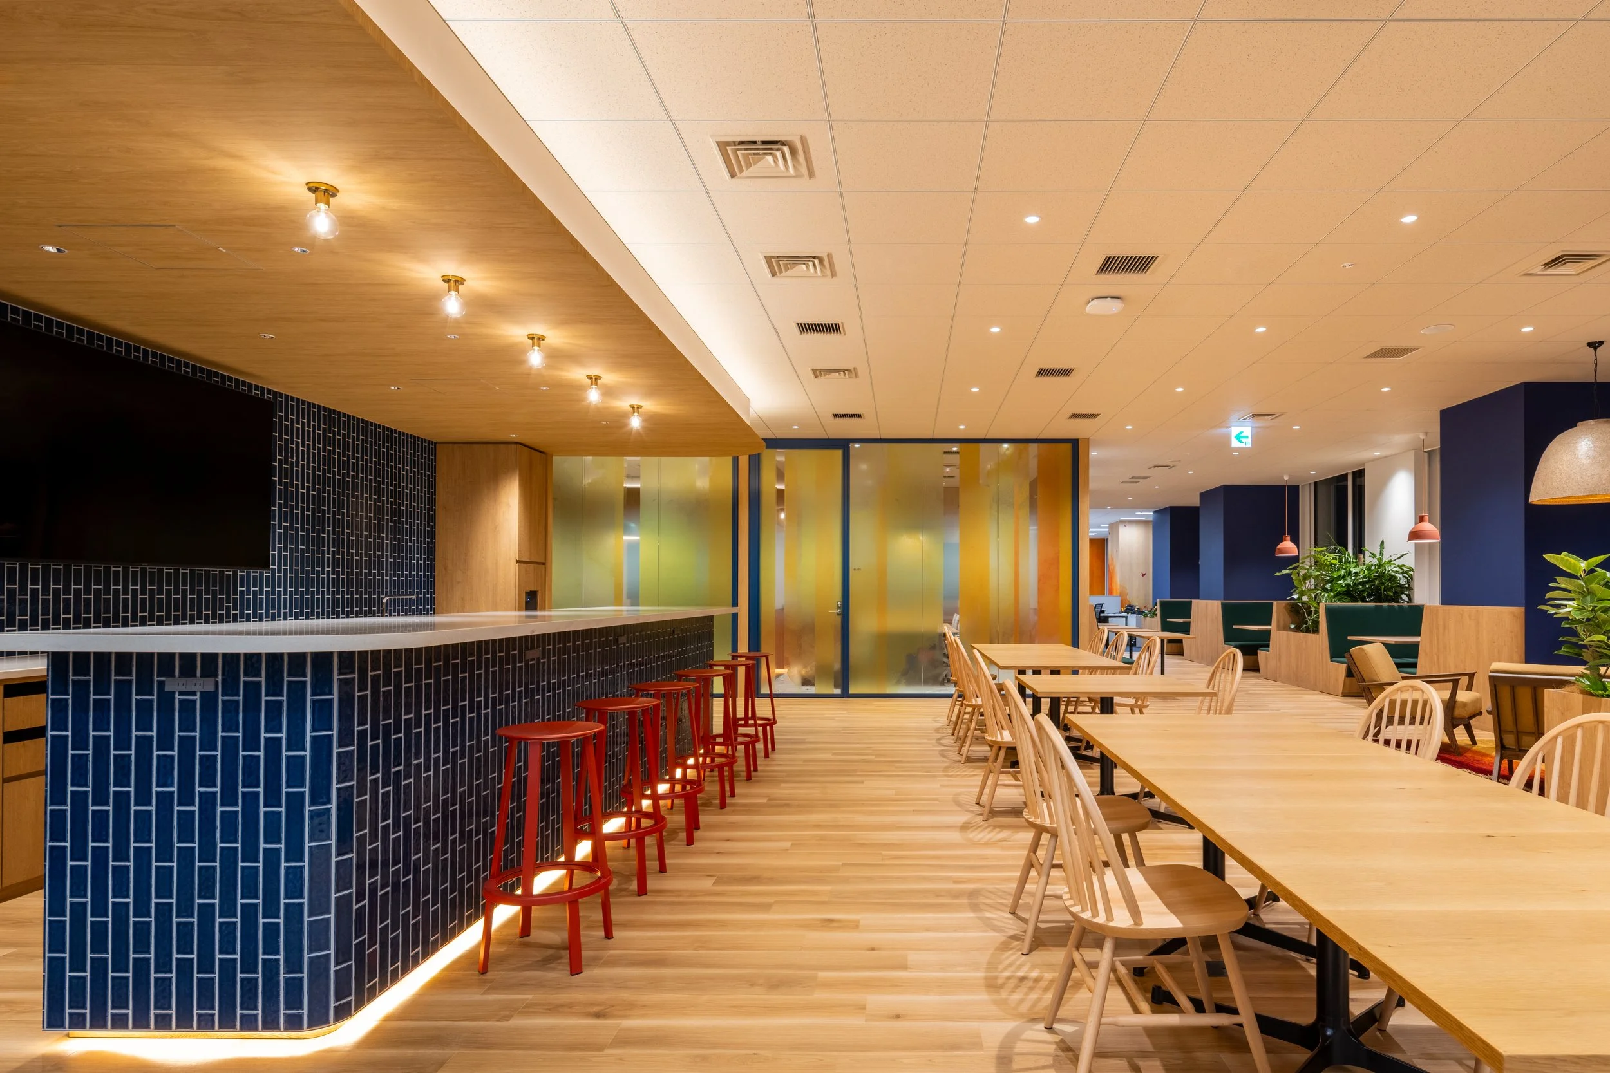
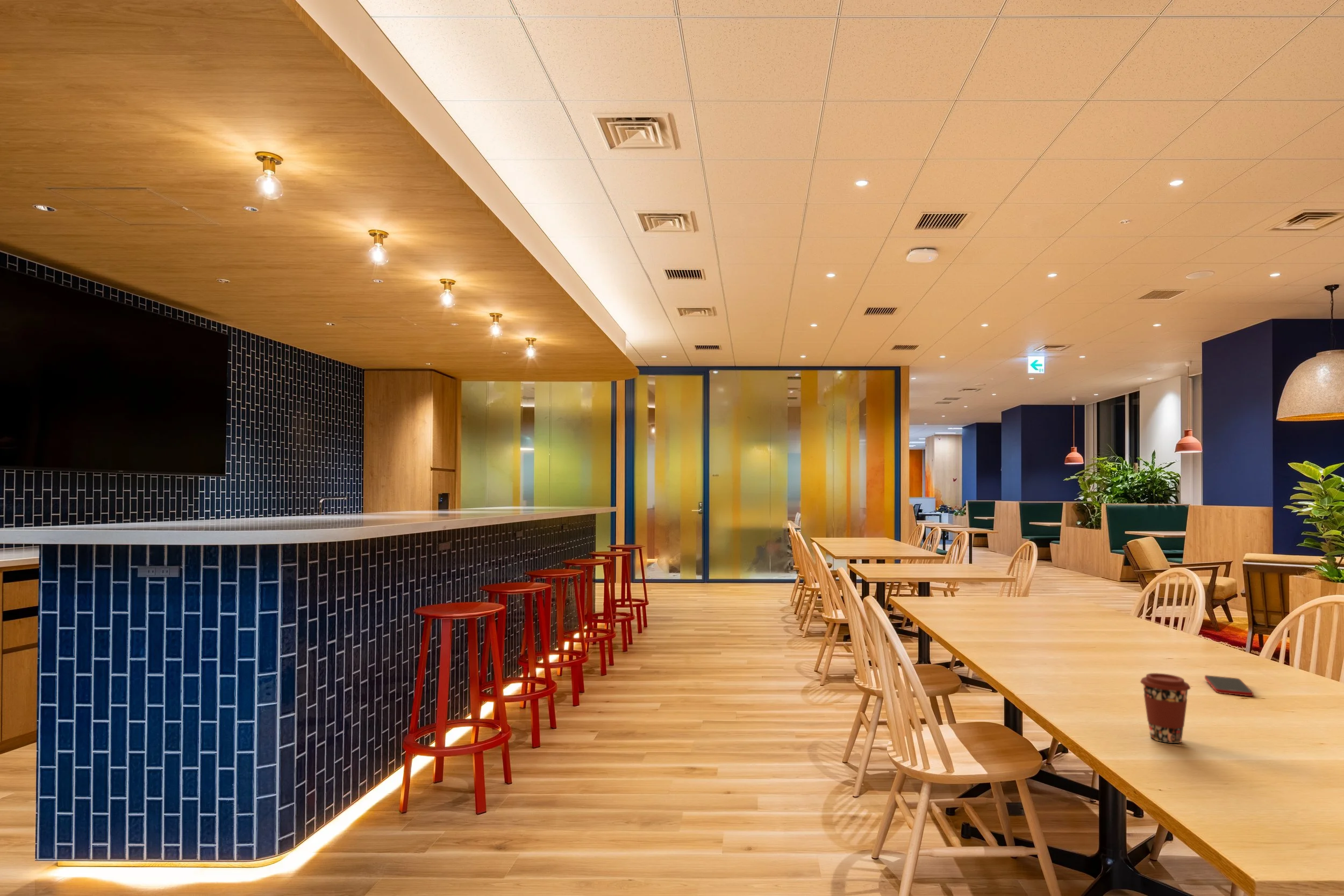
+ cell phone [1204,675,1254,697]
+ coffee cup [1140,672,1191,744]
